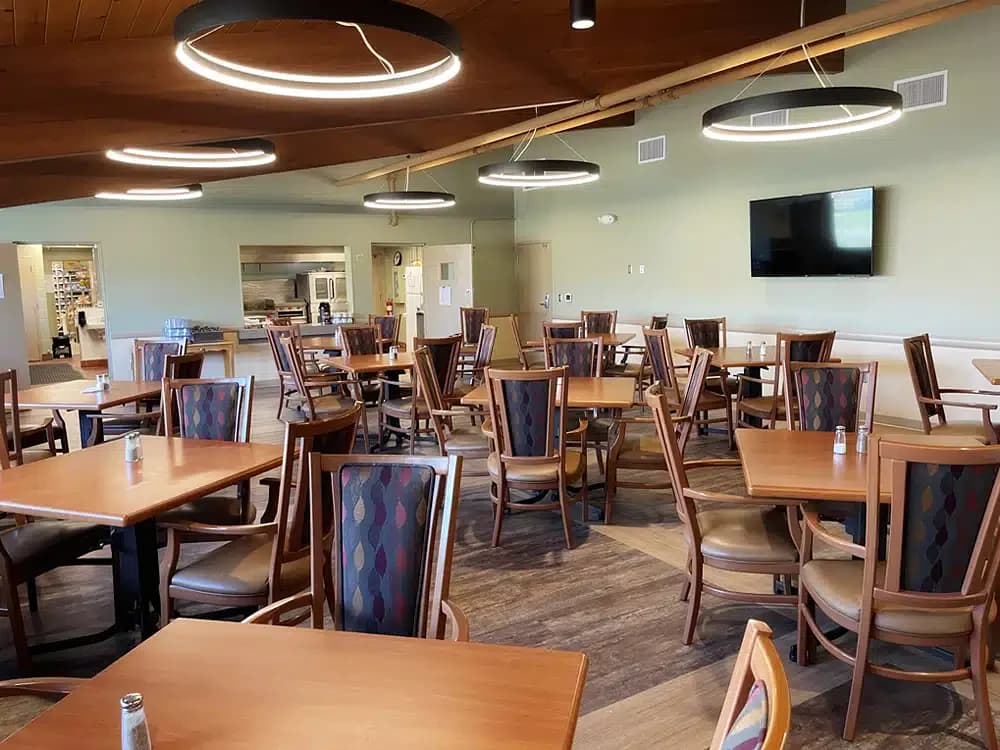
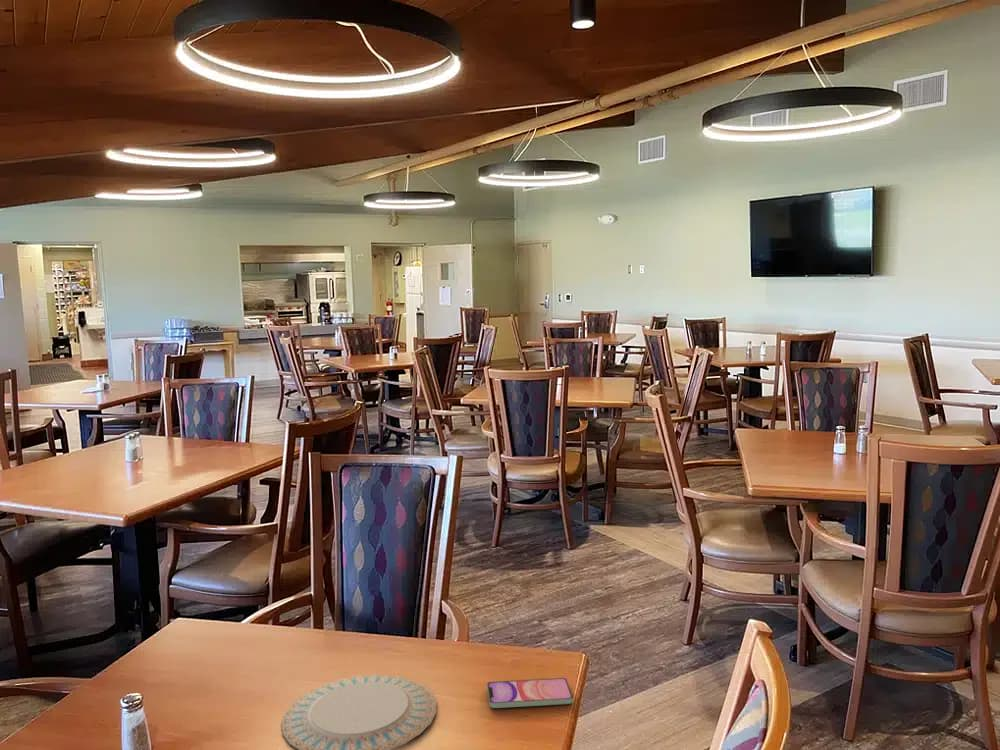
+ smartphone [486,677,574,709]
+ chinaware [280,674,437,750]
